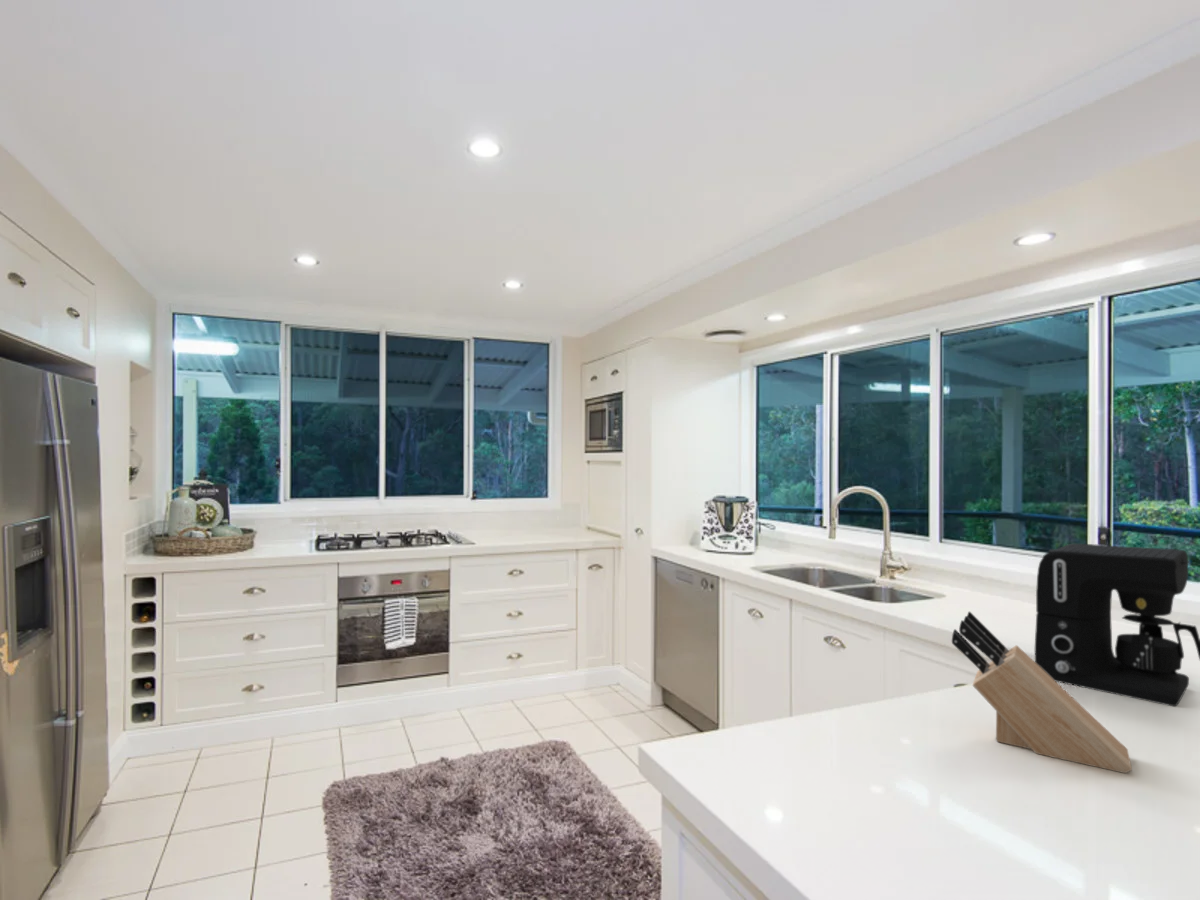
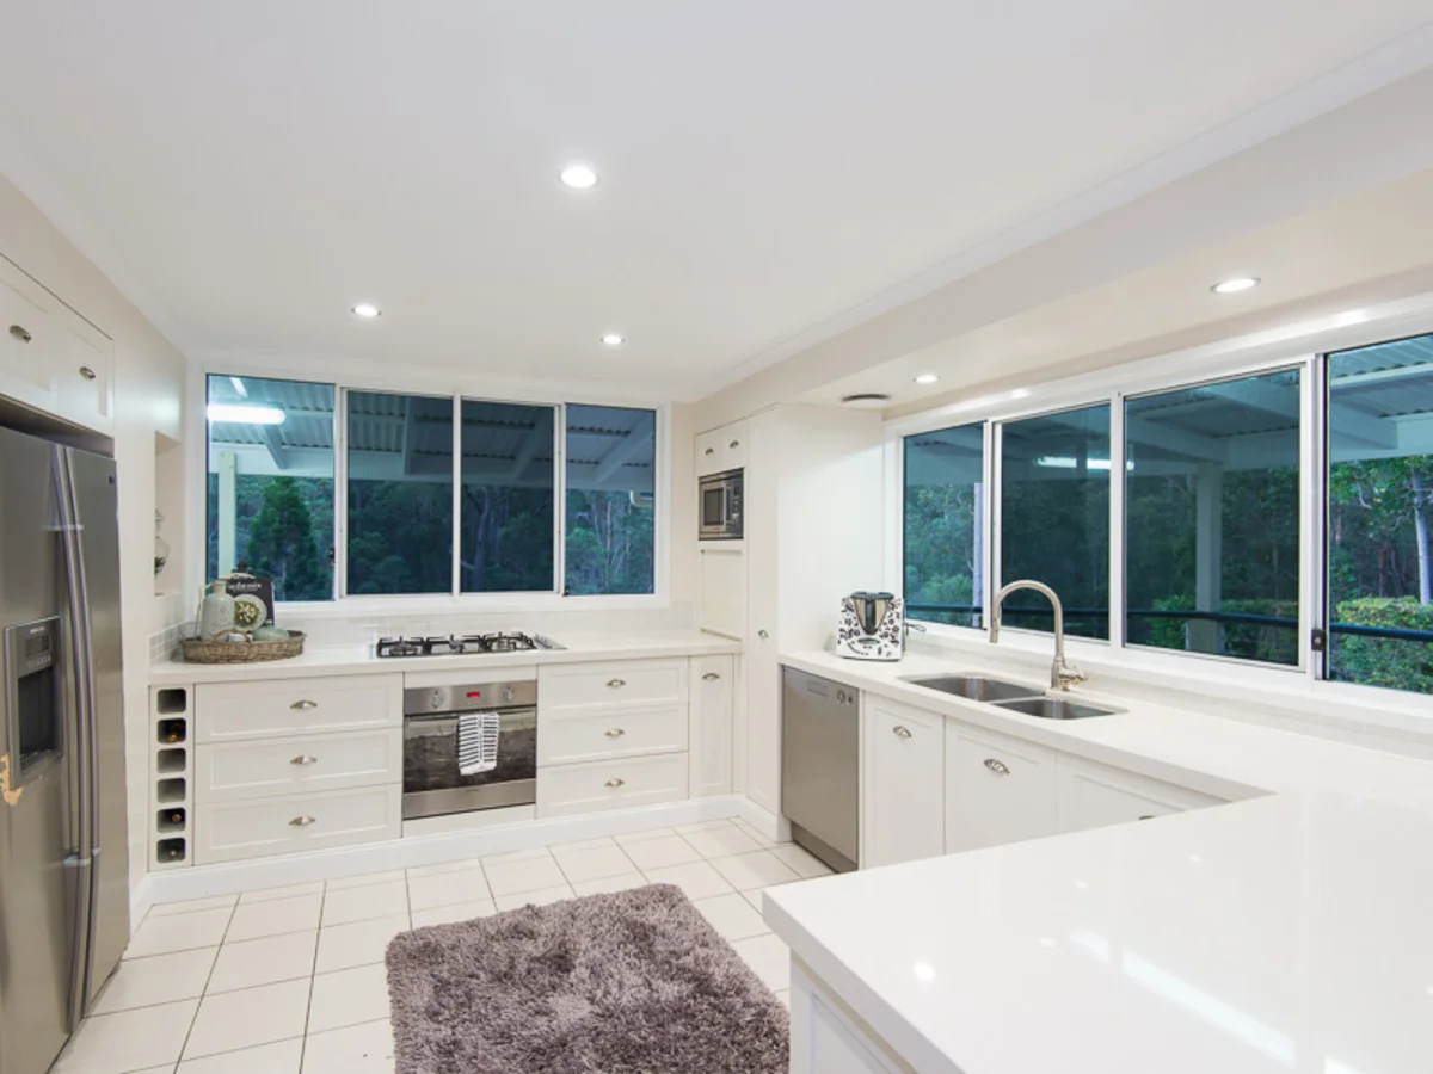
- knife block [951,611,1133,774]
- coffee maker [1034,543,1200,707]
